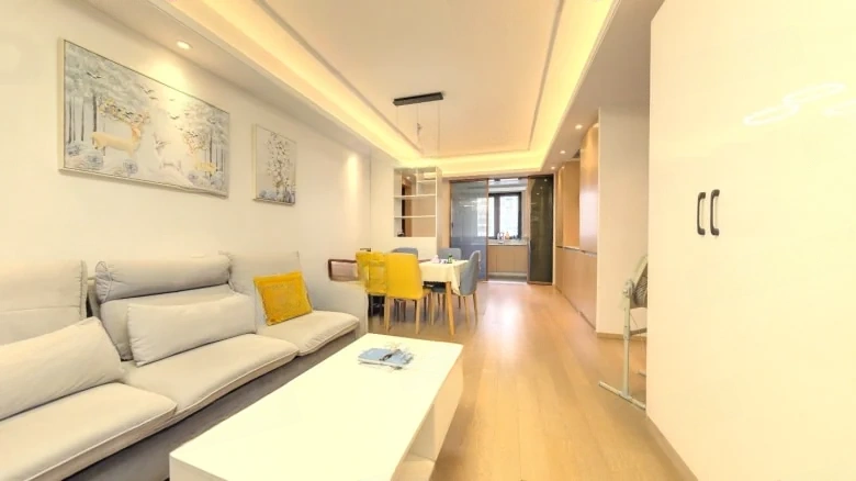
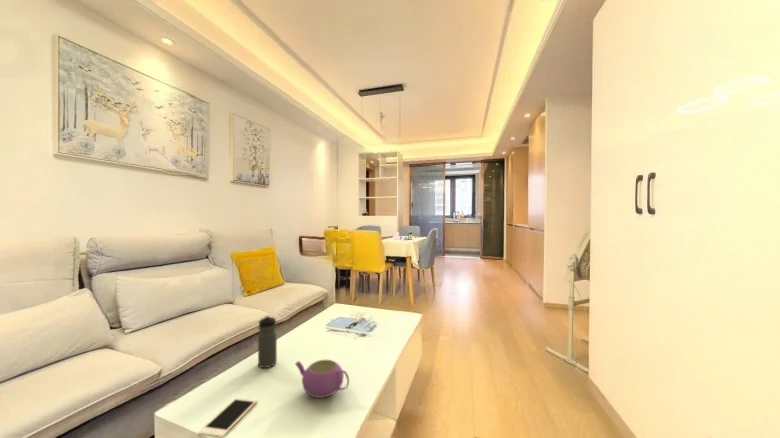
+ teapot [294,359,350,399]
+ cell phone [197,396,259,438]
+ water bottle [257,314,278,369]
